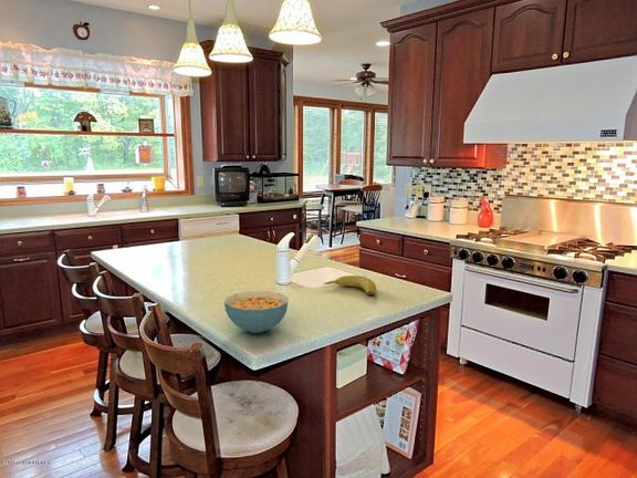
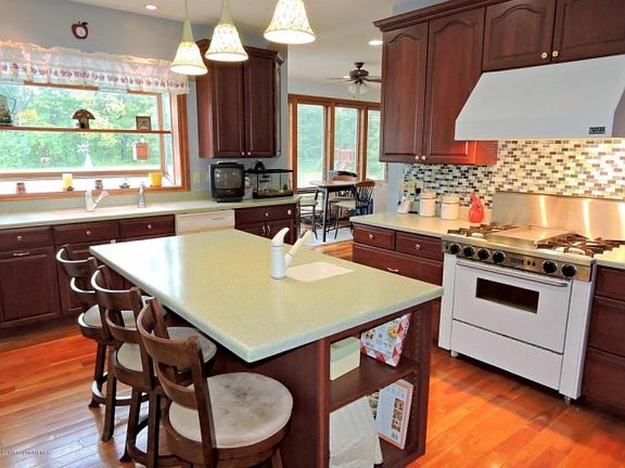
- fruit [322,274,377,295]
- cereal bowl [223,290,289,334]
